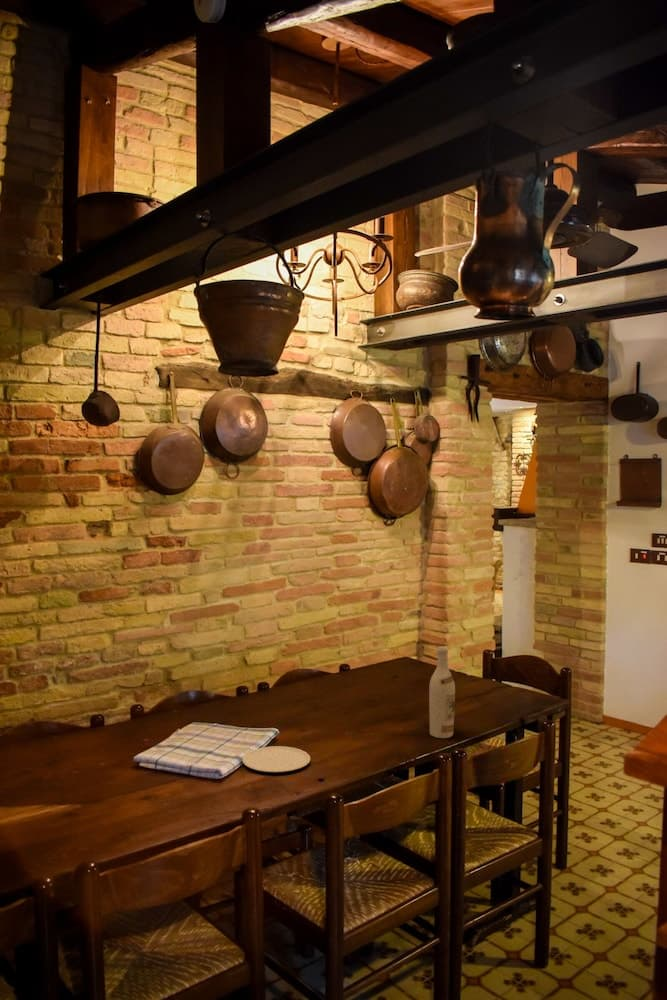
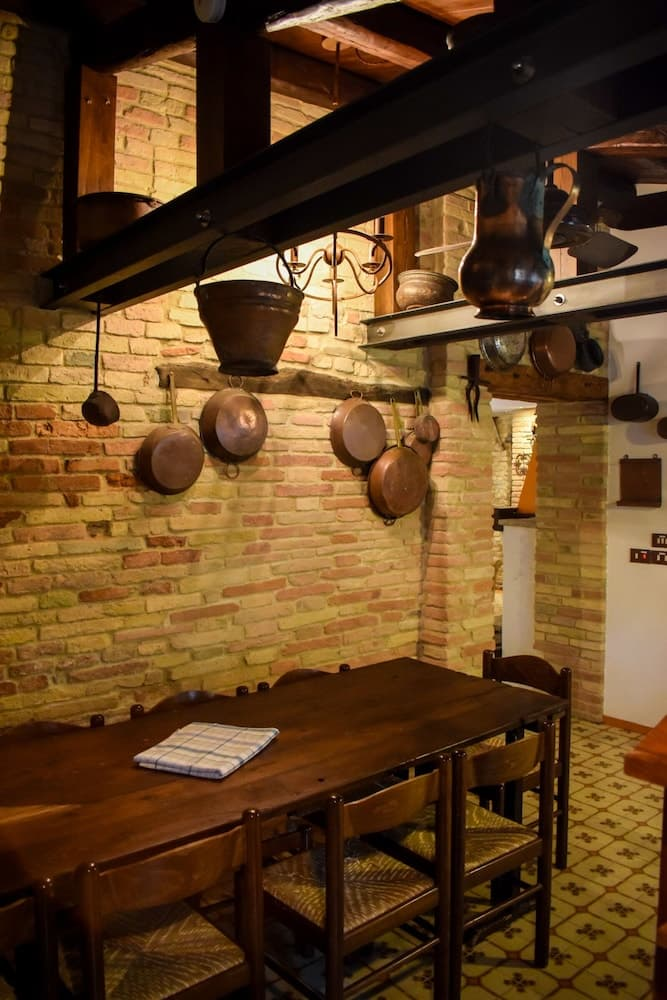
- wine bottle [428,645,456,739]
- plate [241,745,312,774]
